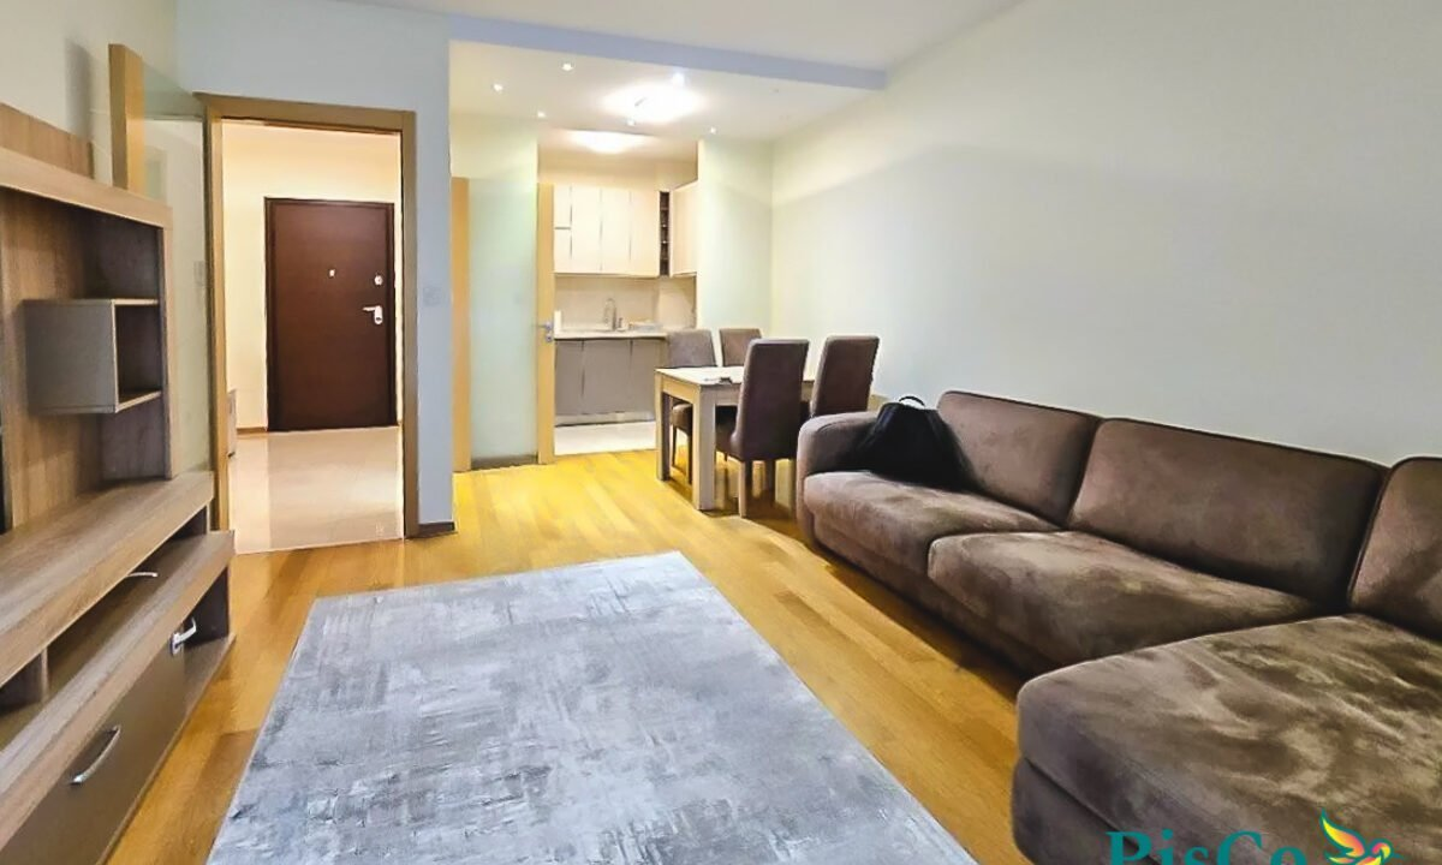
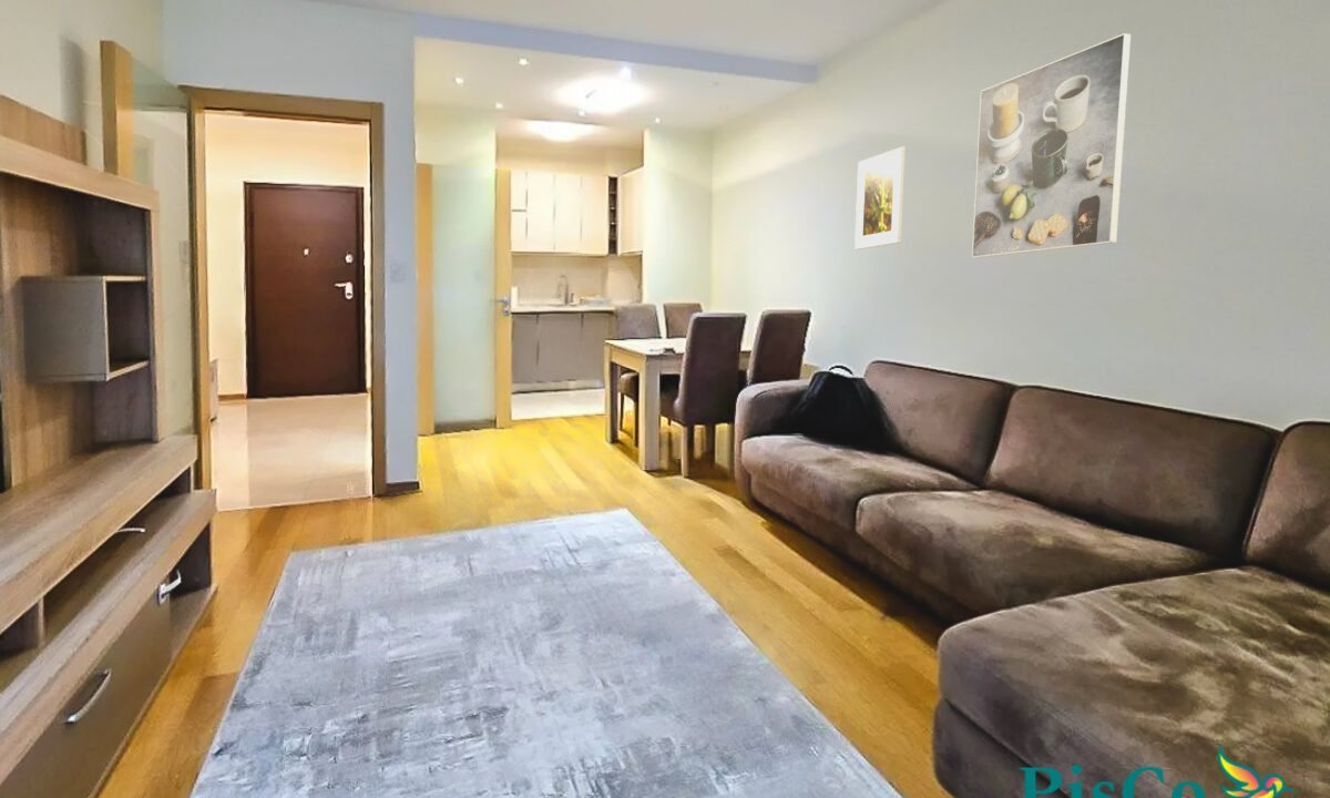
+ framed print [971,32,1133,259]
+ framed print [853,145,907,250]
